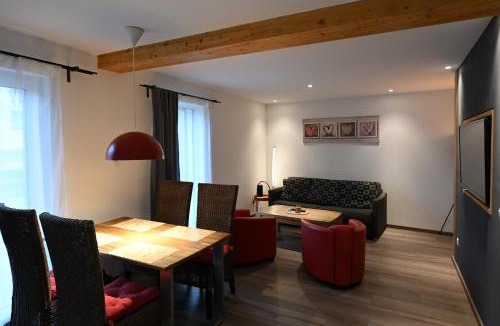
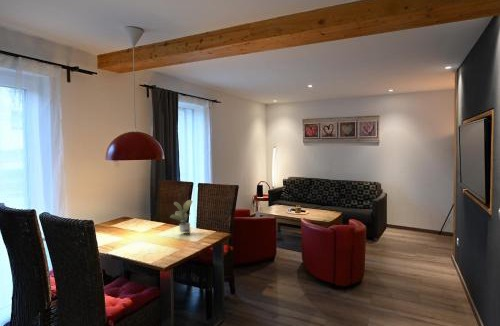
+ potted plant [169,199,194,235]
